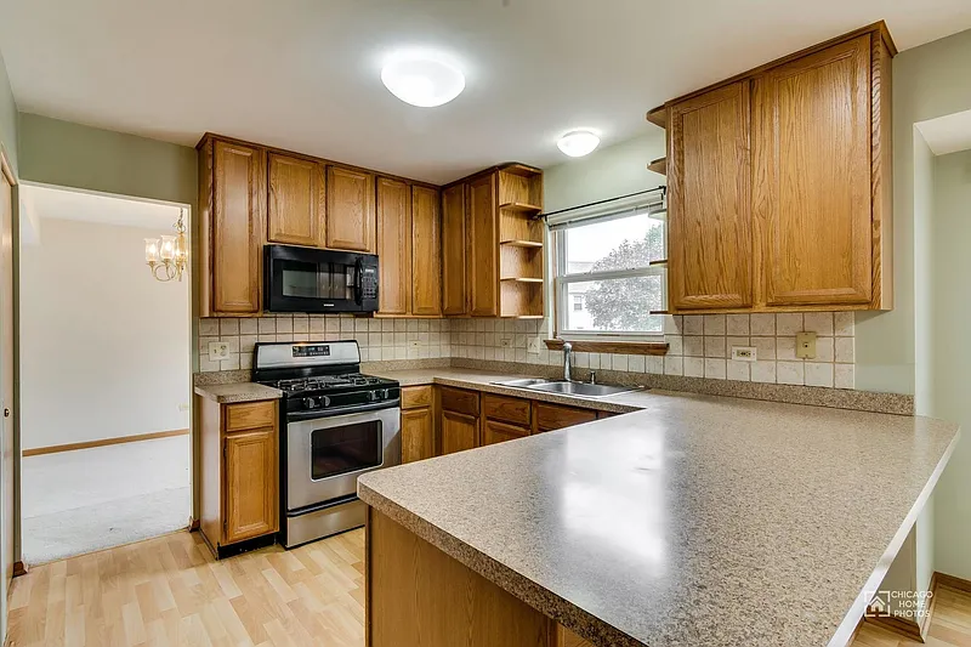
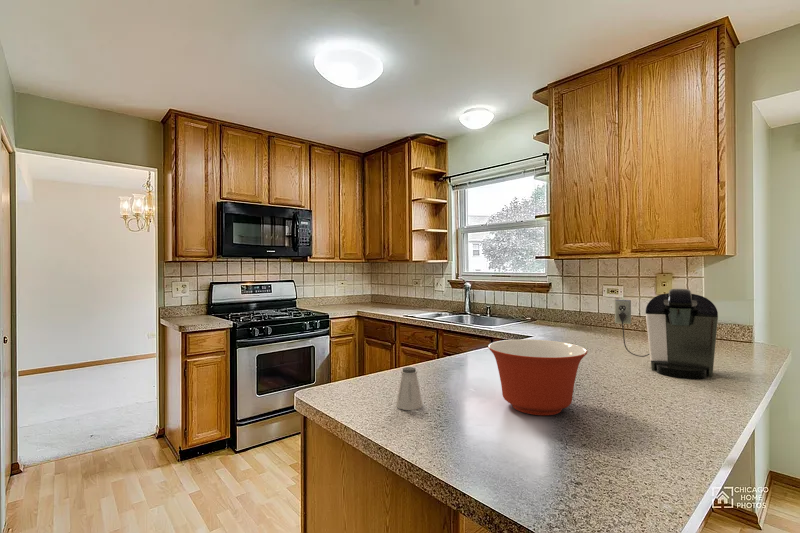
+ mixing bowl [487,338,588,416]
+ saltshaker [395,366,424,411]
+ coffee maker [614,288,719,381]
